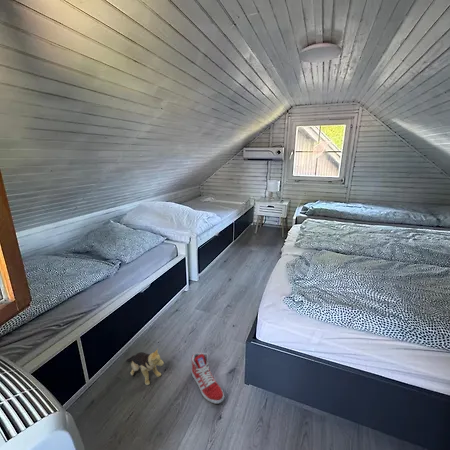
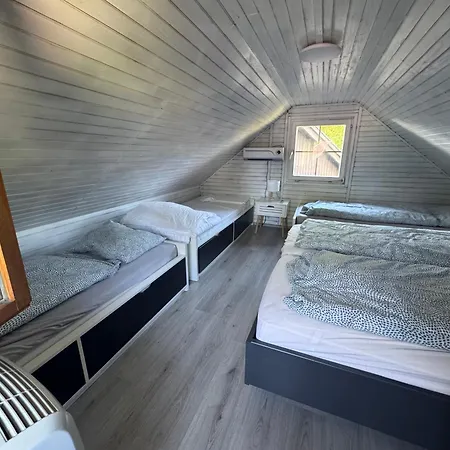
- sneaker [191,351,225,405]
- plush toy [125,347,165,386]
